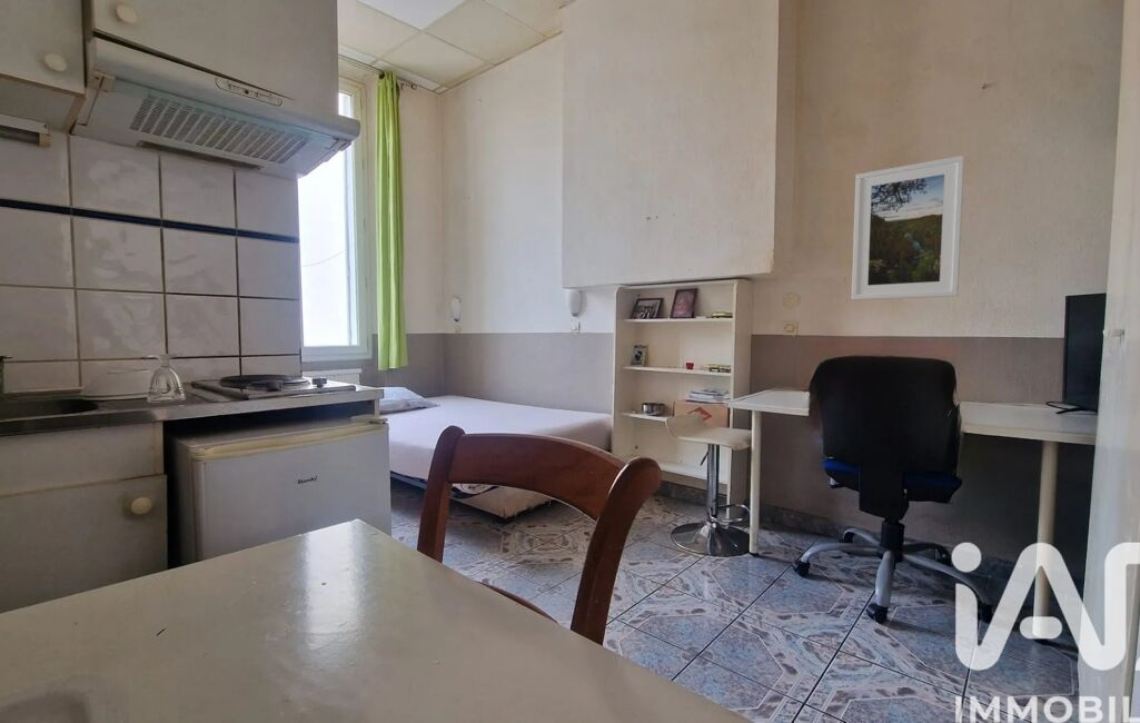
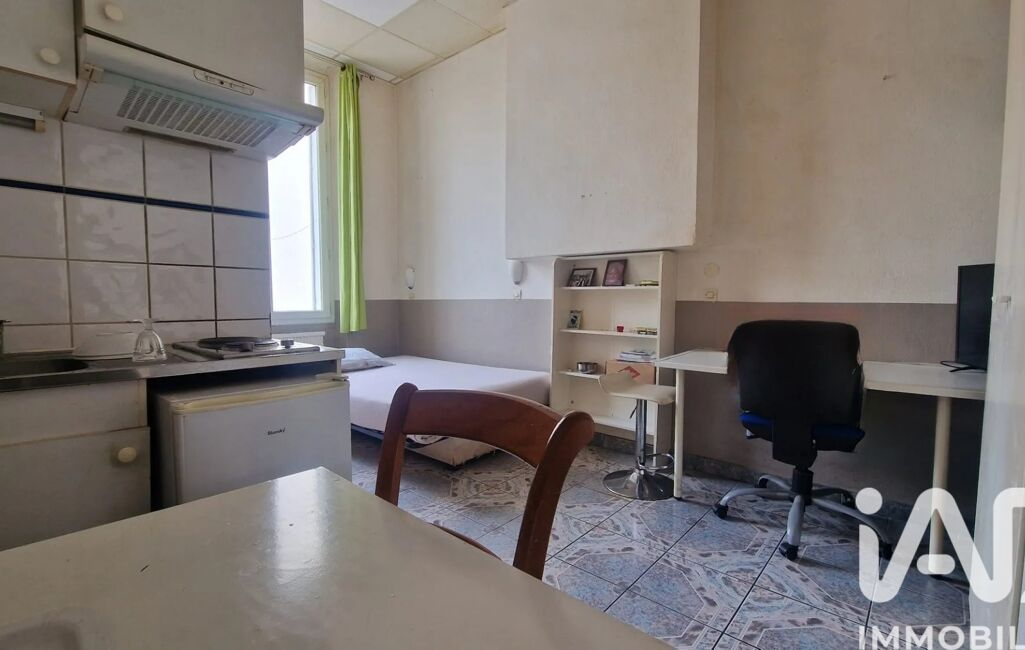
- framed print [851,155,965,301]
